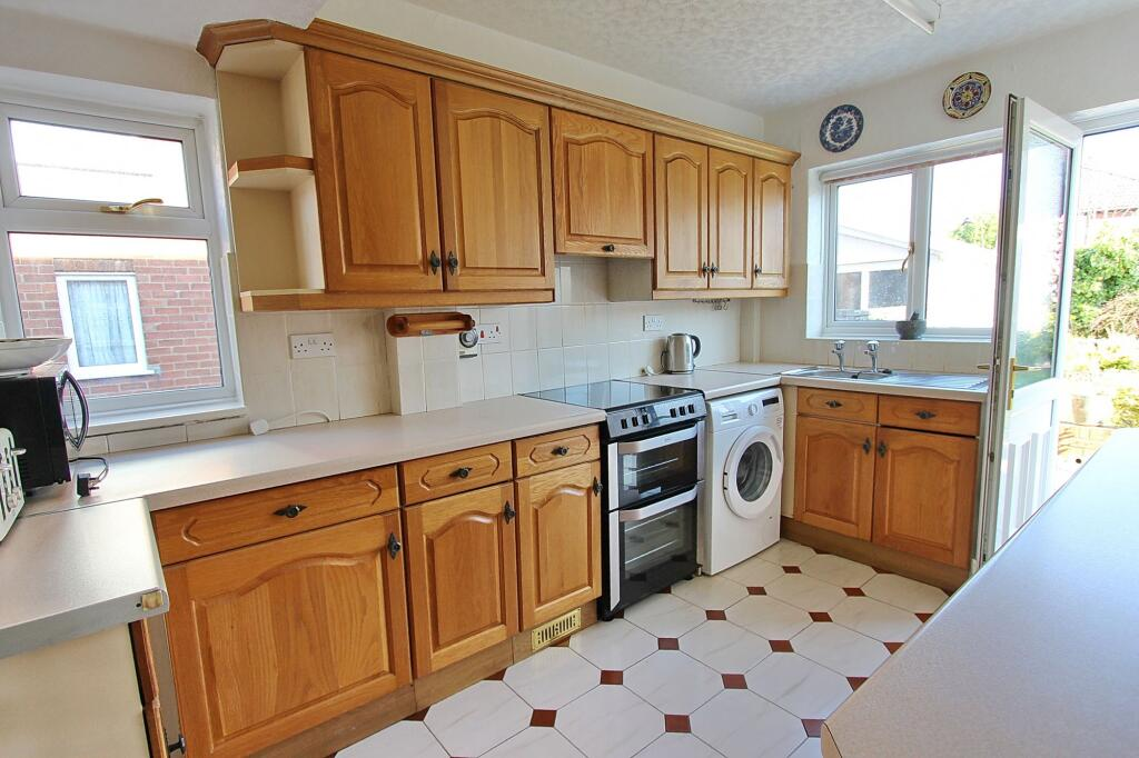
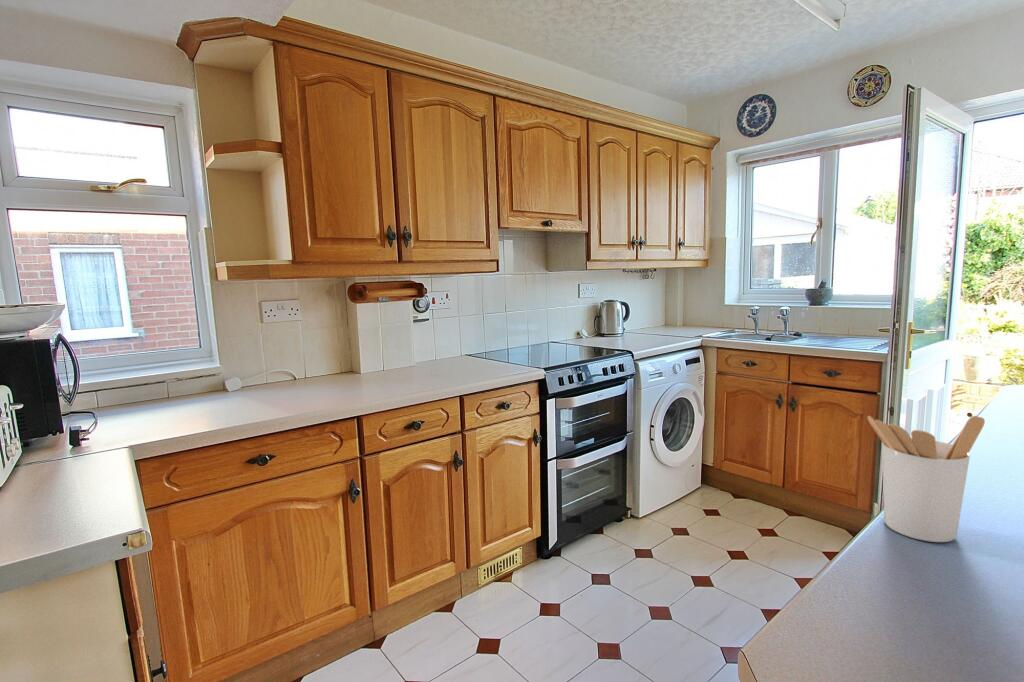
+ utensil holder [867,415,986,543]
